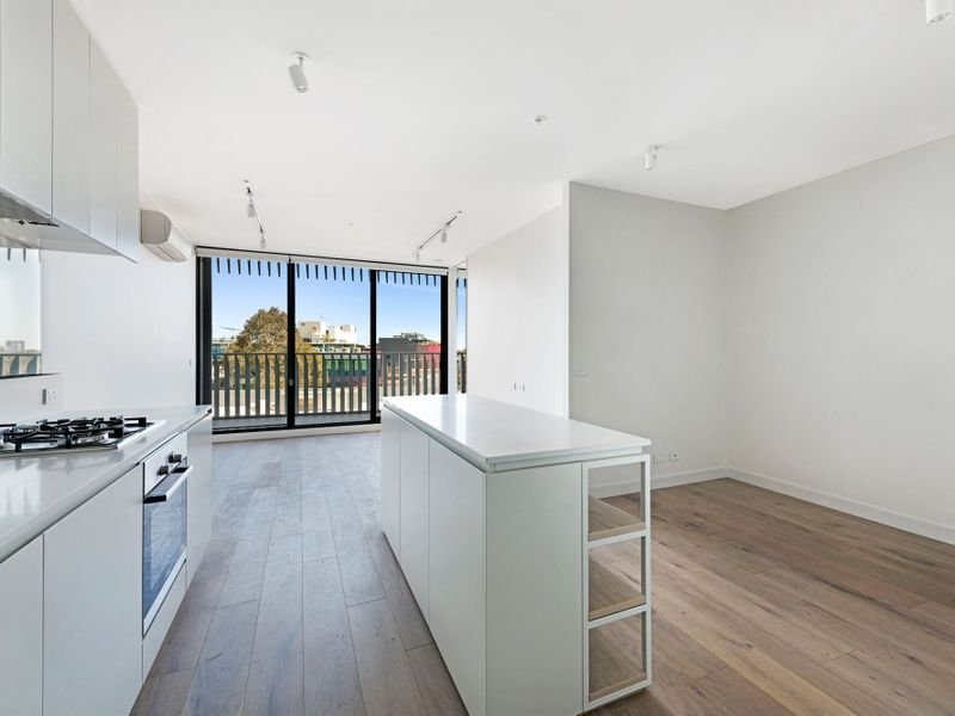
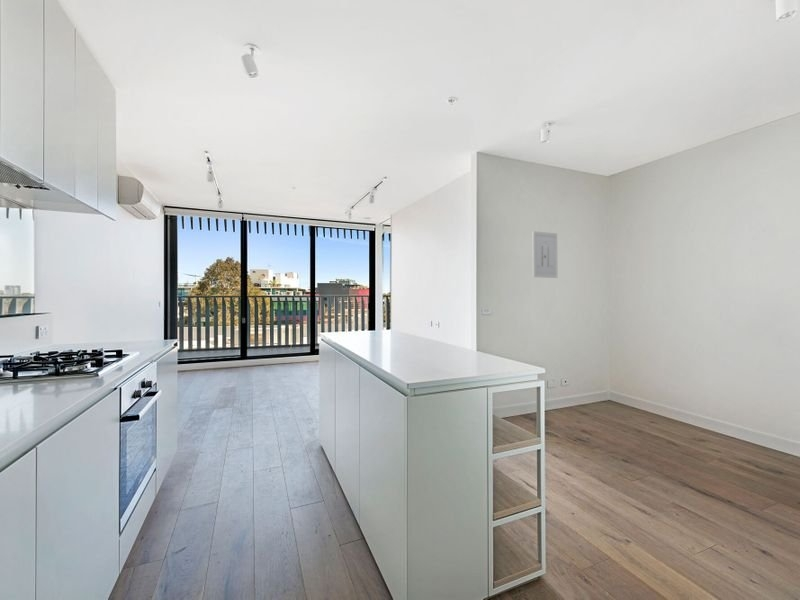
+ wall art [532,230,558,279]
